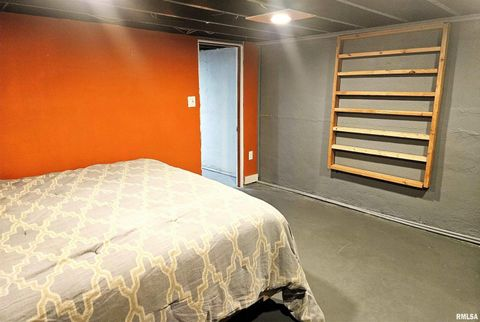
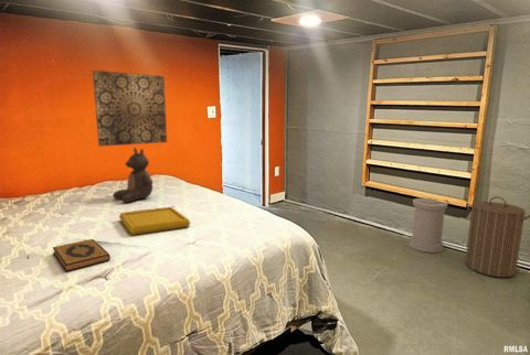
+ teddy bear [112,147,153,204]
+ trash can [409,197,448,254]
+ laundry hamper [464,195,530,278]
+ hardback book [52,238,112,273]
+ serving tray [118,206,191,236]
+ wall art [92,69,168,148]
